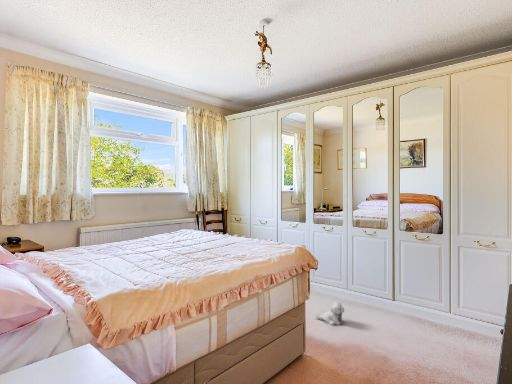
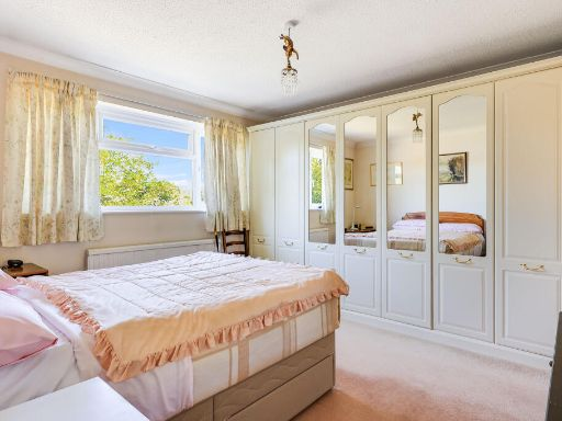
- plush toy [314,301,345,326]
